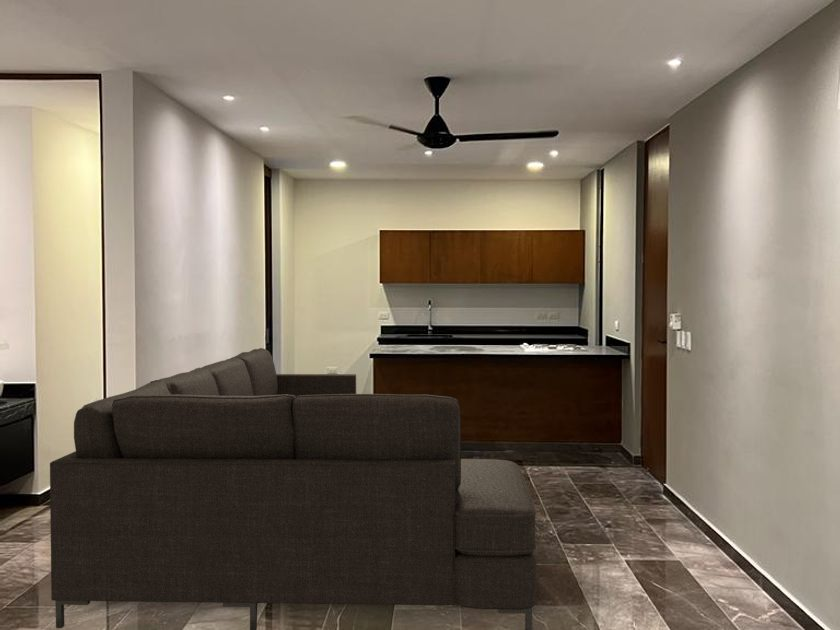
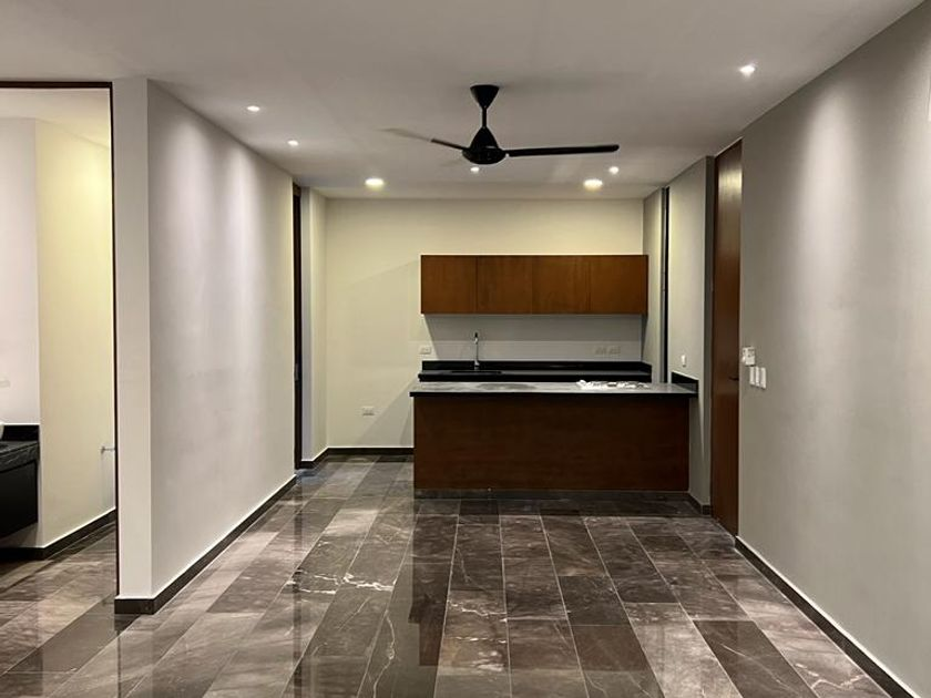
- sofa [49,347,537,630]
